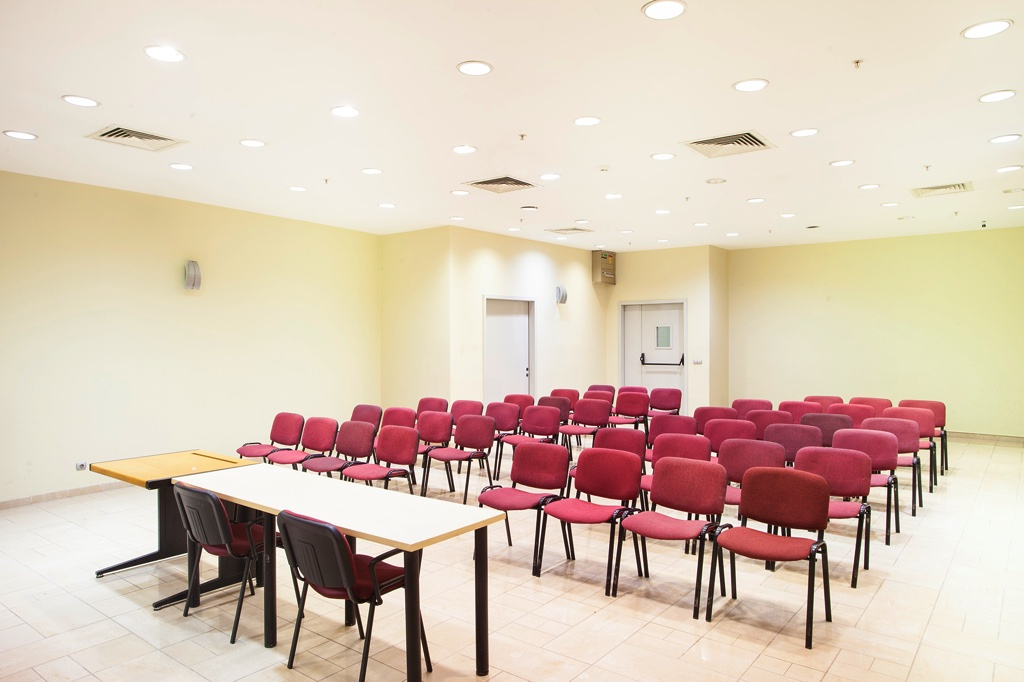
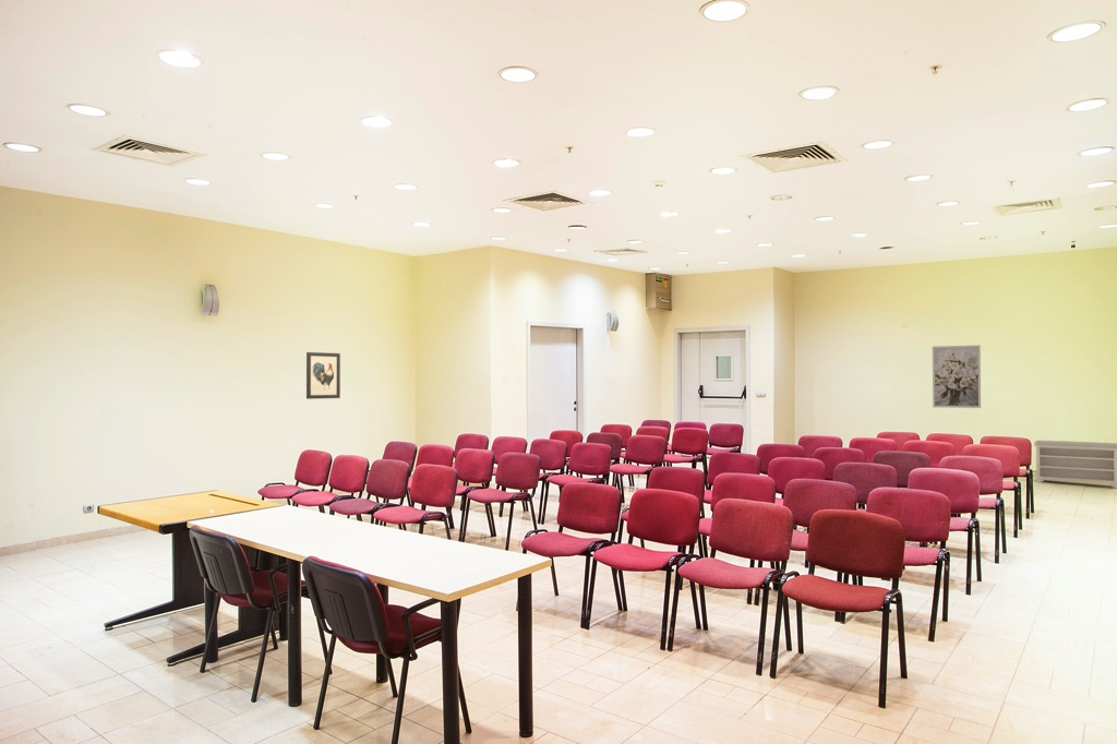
+ wall art [932,344,982,409]
+ bench [1033,440,1117,489]
+ wall art [305,351,341,400]
